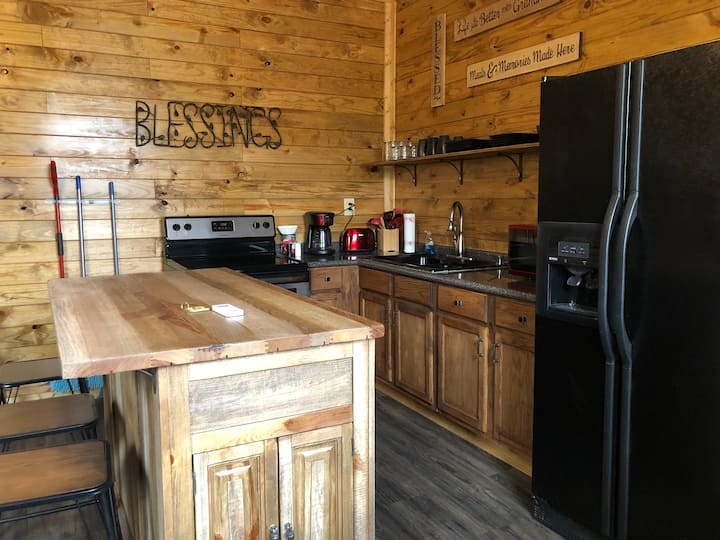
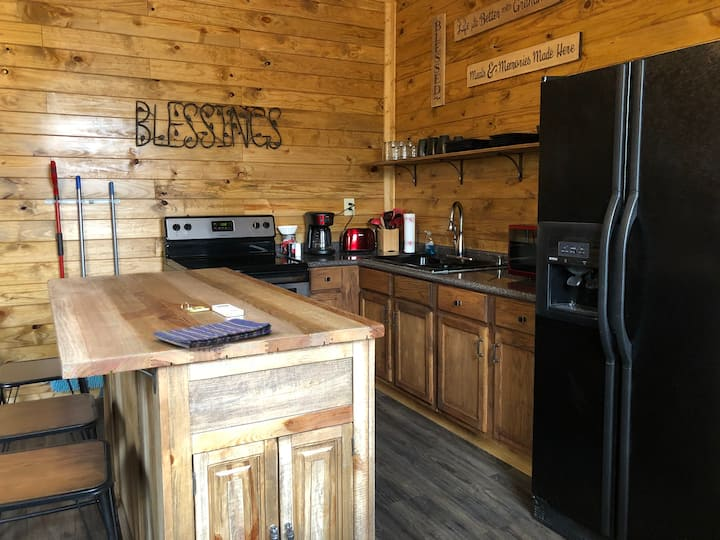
+ dish towel [151,317,273,350]
